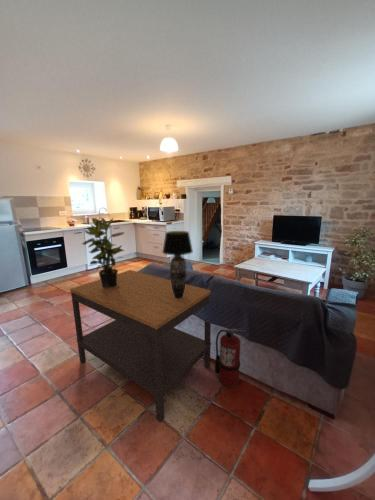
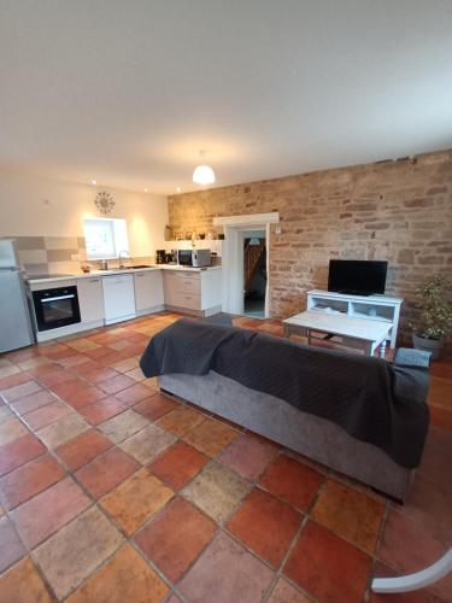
- side table [69,269,212,423]
- potted plant [80,217,125,290]
- table lamp [161,230,194,298]
- fire extinguisher [214,328,245,389]
